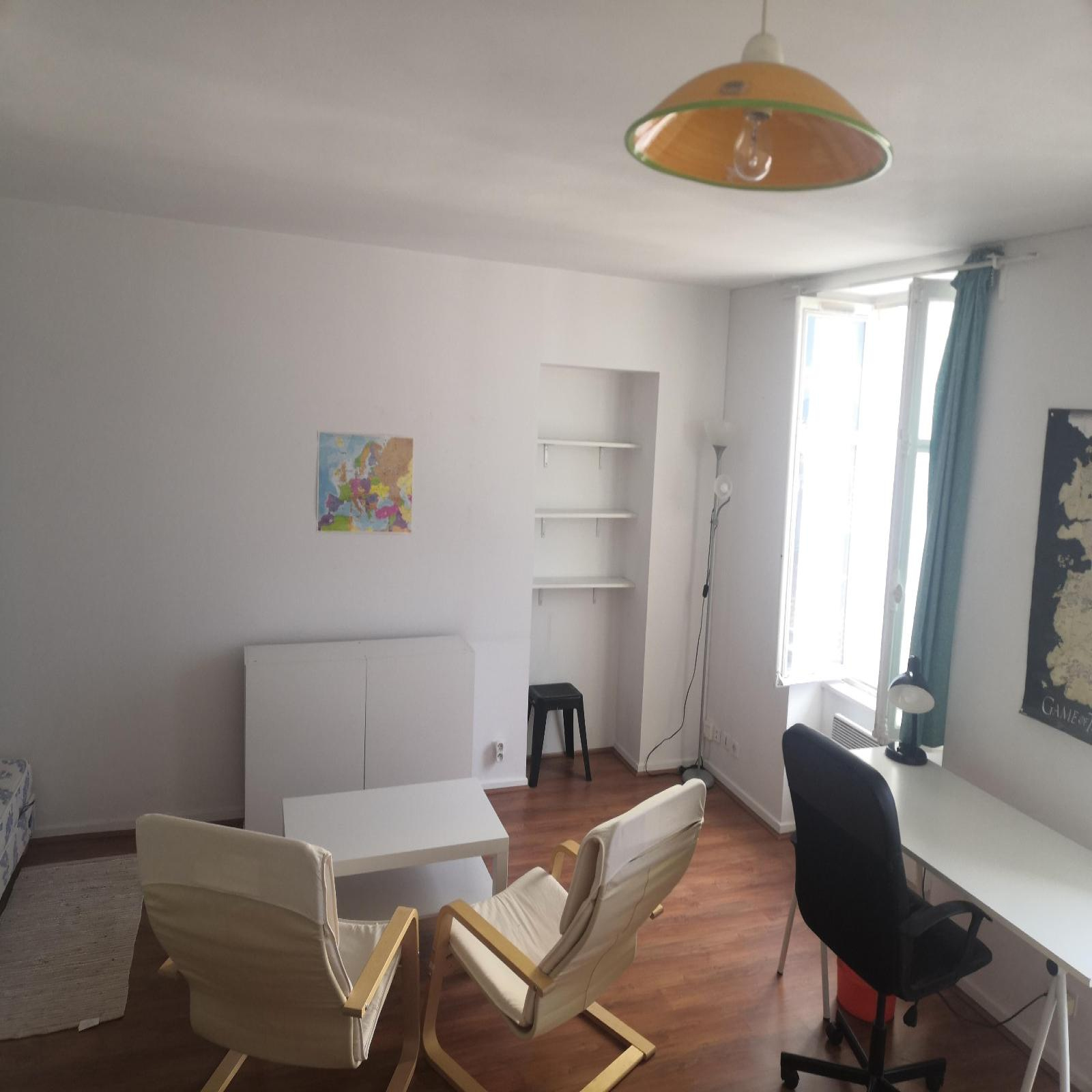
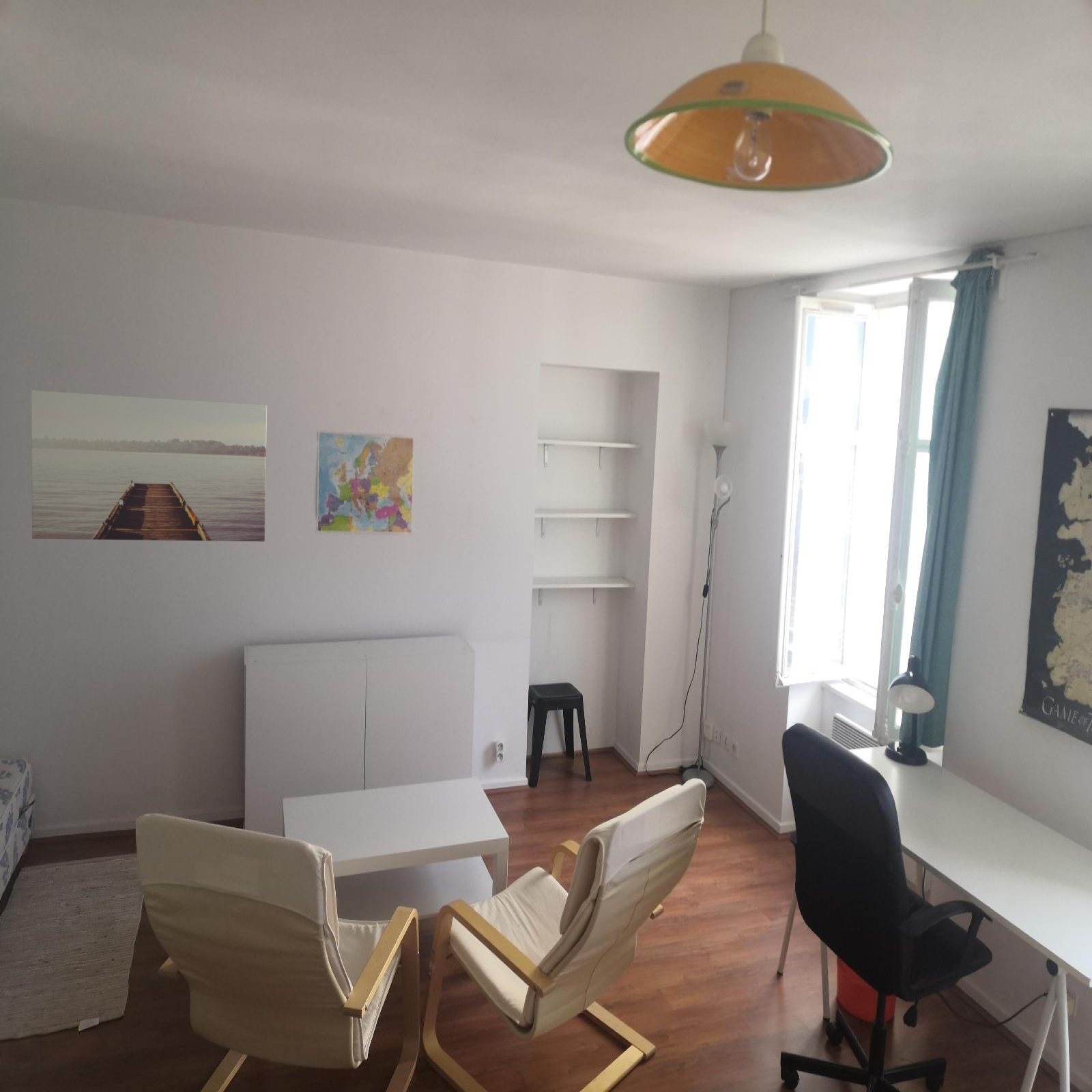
+ wall art [30,390,268,542]
